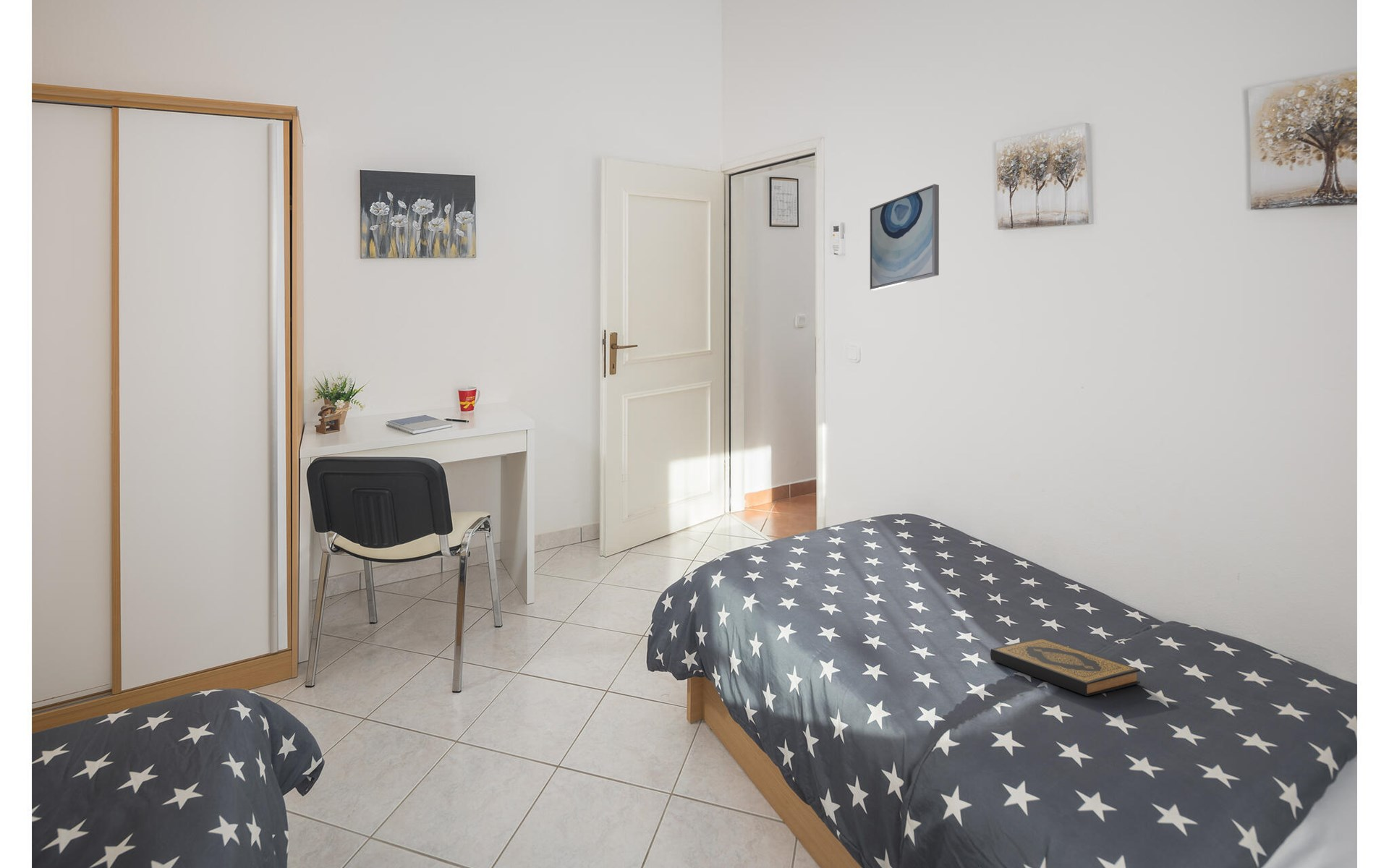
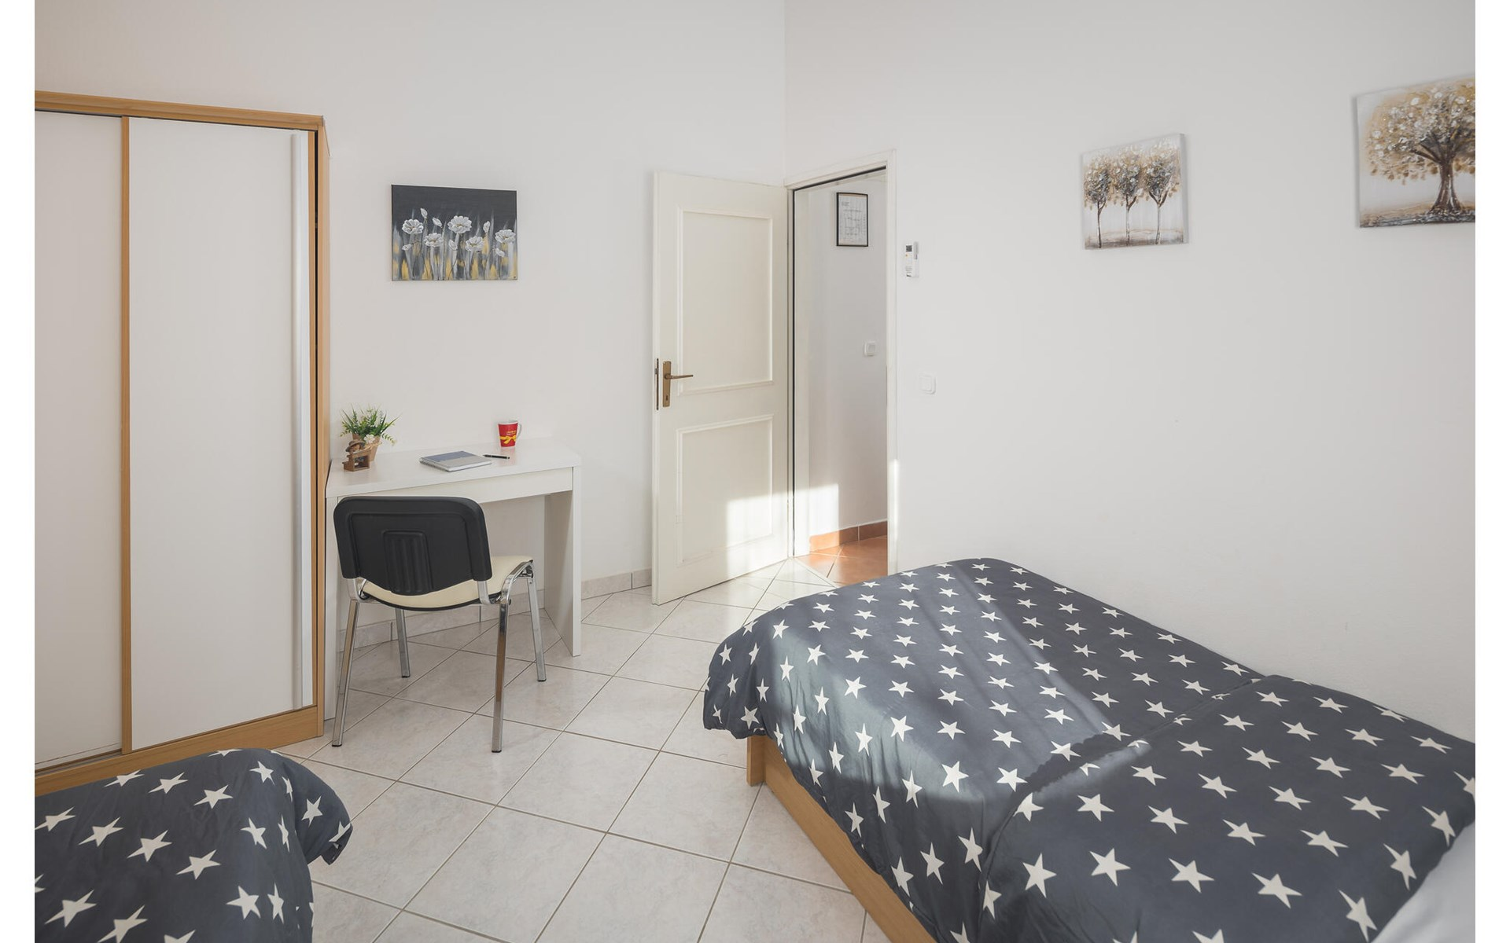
- hardback book [990,637,1141,697]
- wall art [870,184,940,291]
